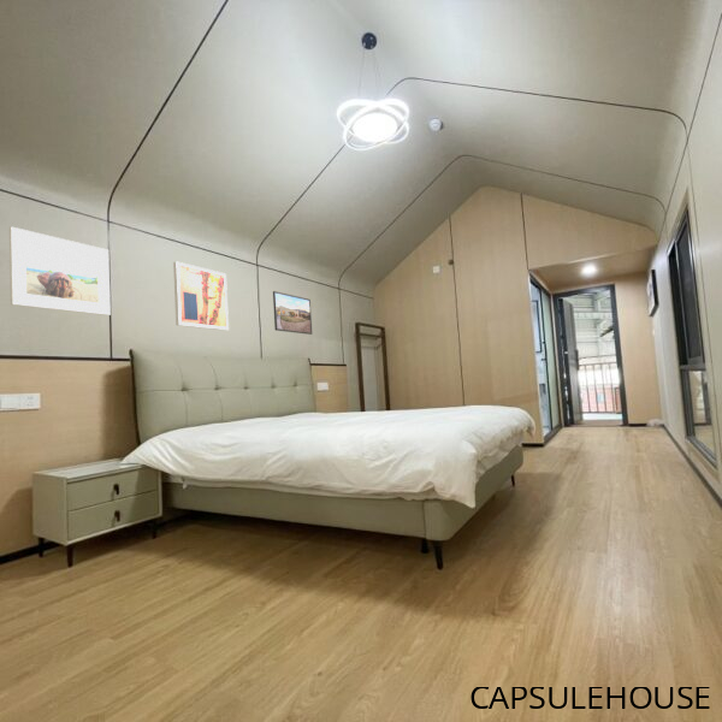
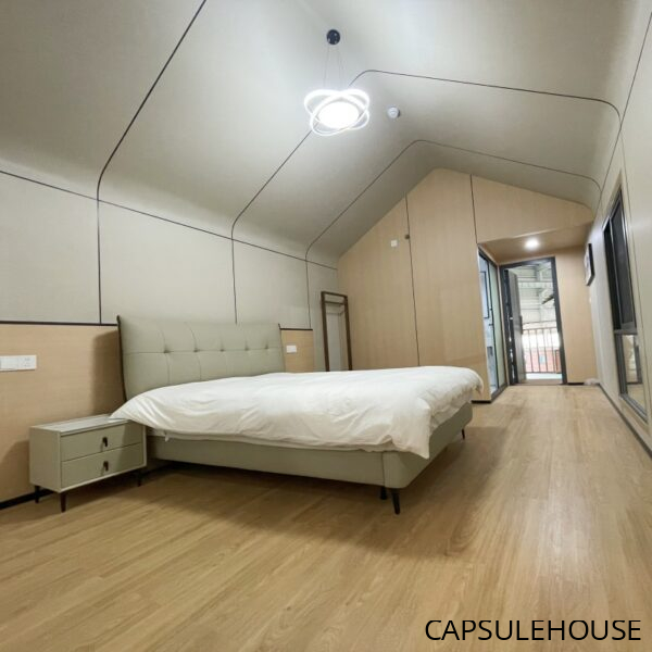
- wall art [172,260,230,332]
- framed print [272,290,313,336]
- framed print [8,226,112,316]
